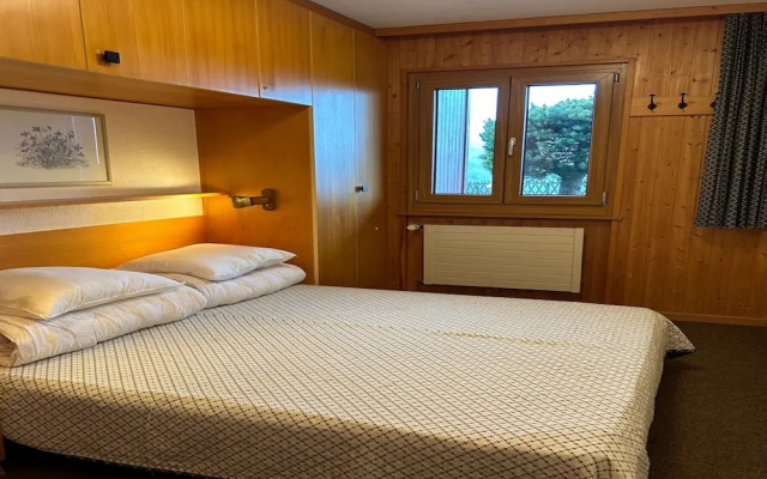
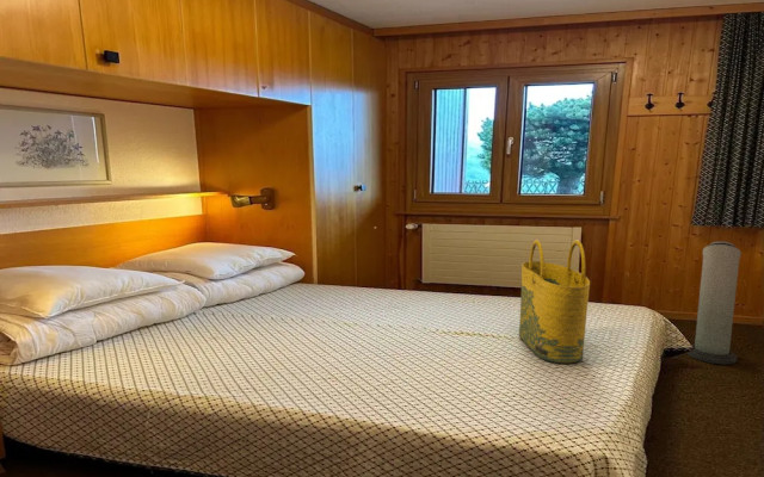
+ tote bag [518,238,591,364]
+ air purifier [685,240,743,366]
